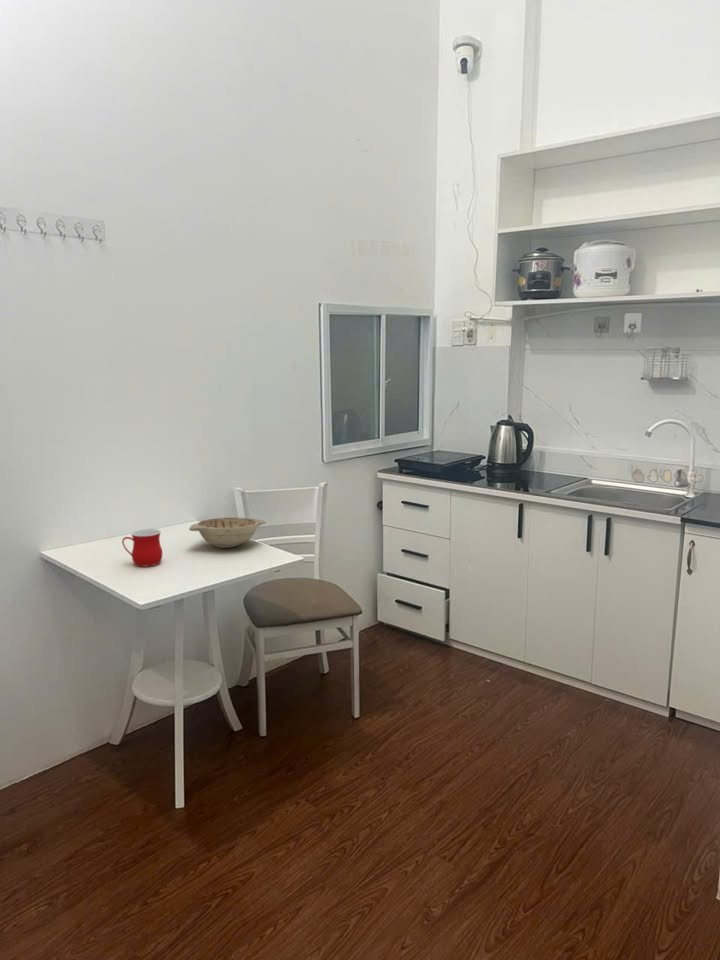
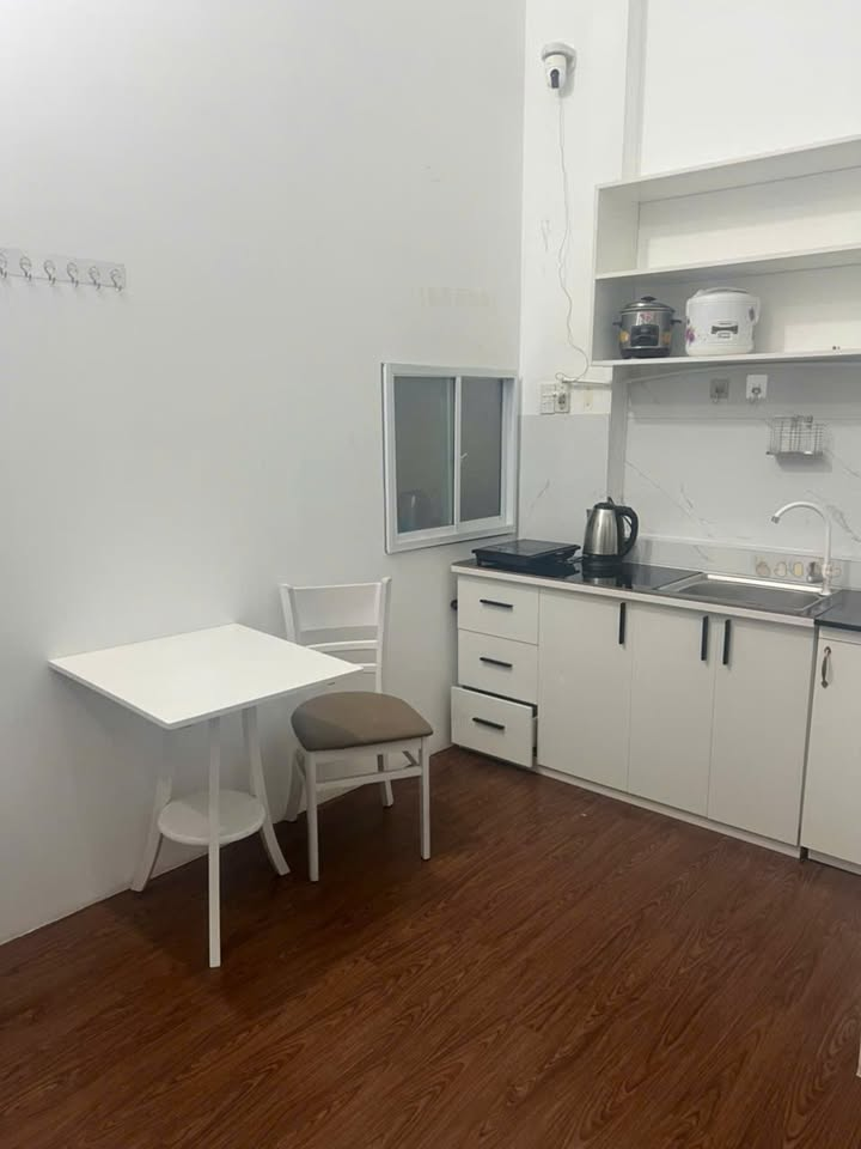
- decorative bowl [188,516,267,549]
- mug [121,528,164,568]
